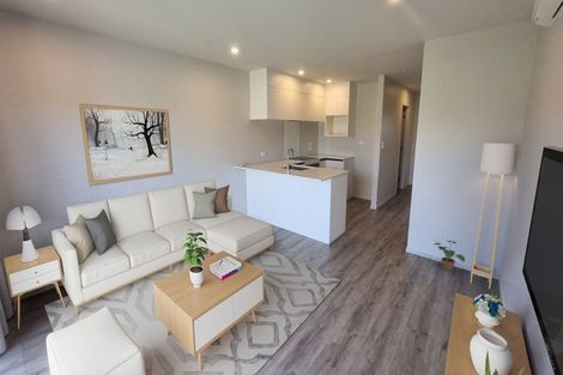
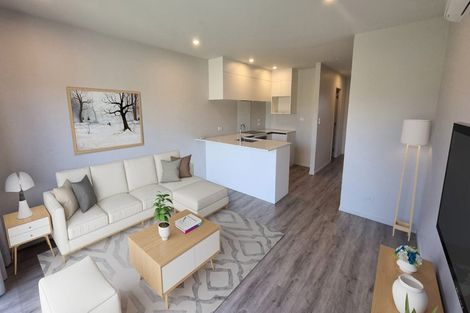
- potted plant [432,240,466,272]
